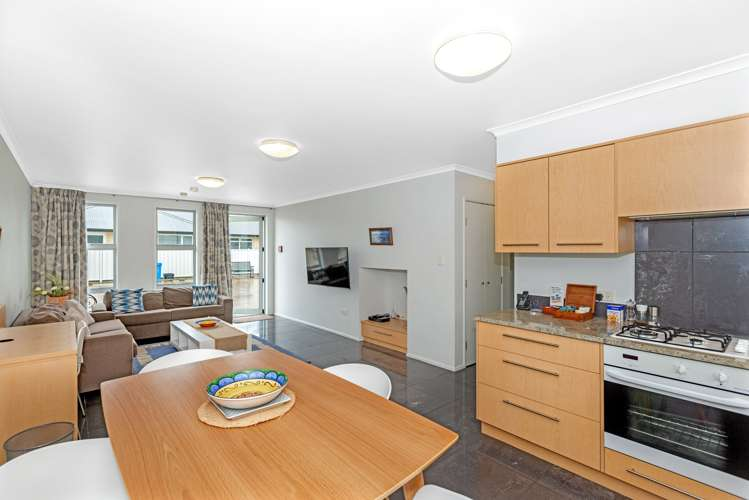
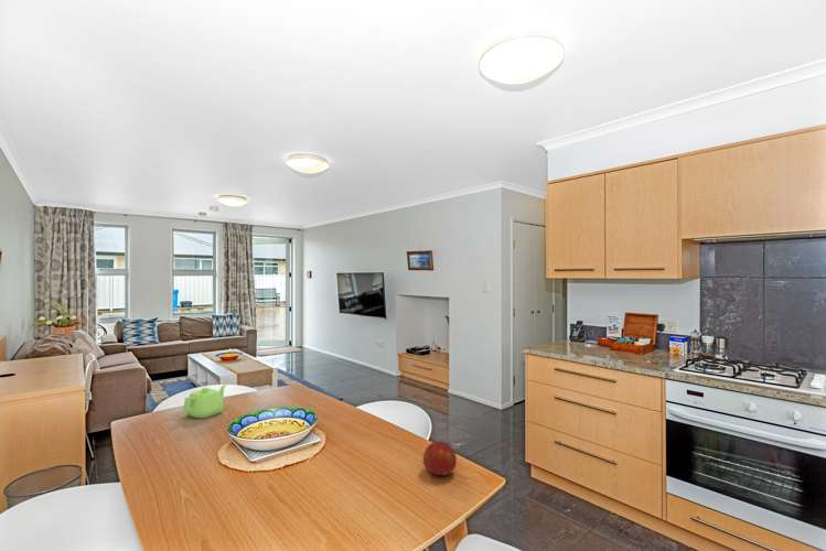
+ fruit [422,440,458,476]
+ teapot [182,382,228,419]
